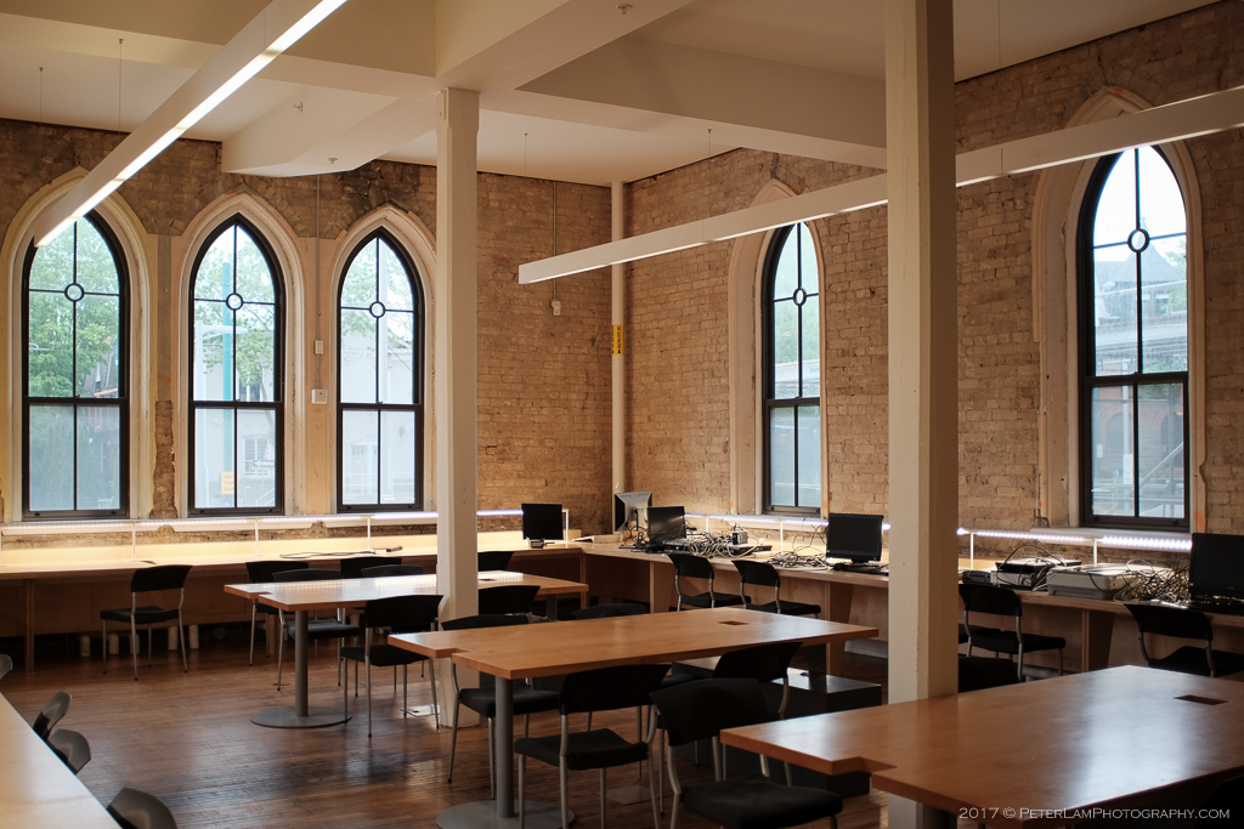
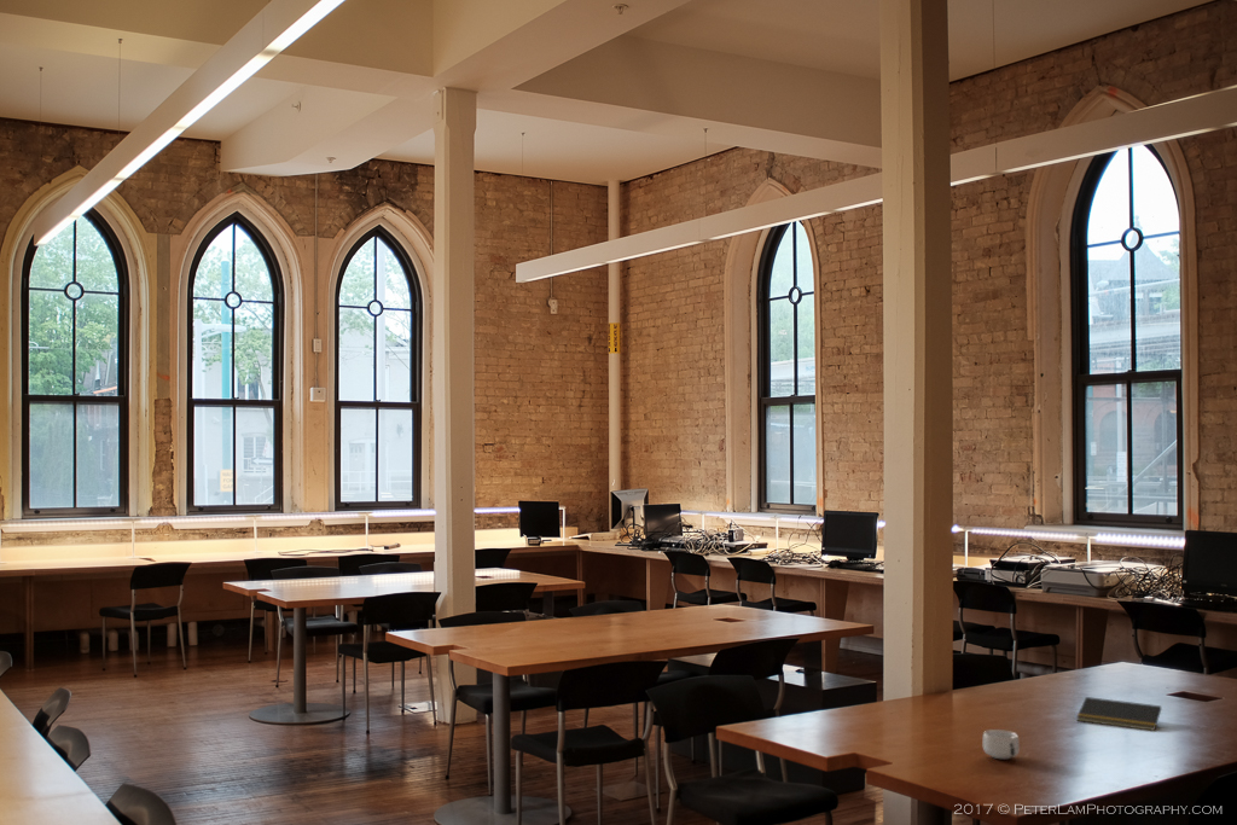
+ notepad [1075,696,1162,732]
+ mug [982,728,1021,761]
